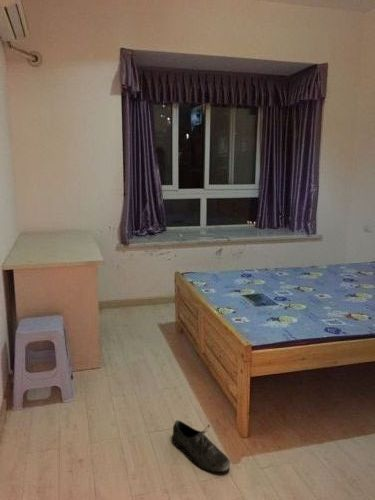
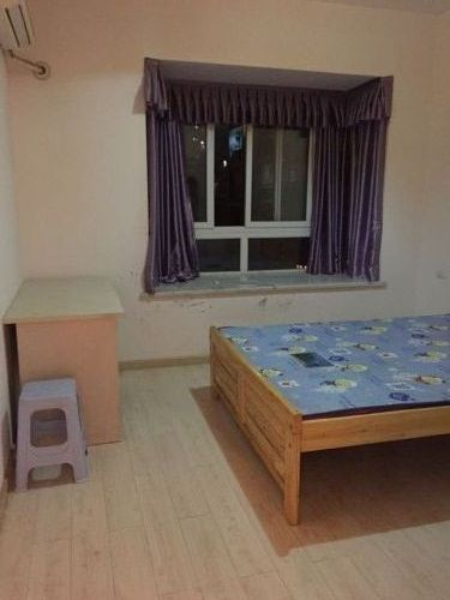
- shoe [171,419,231,473]
